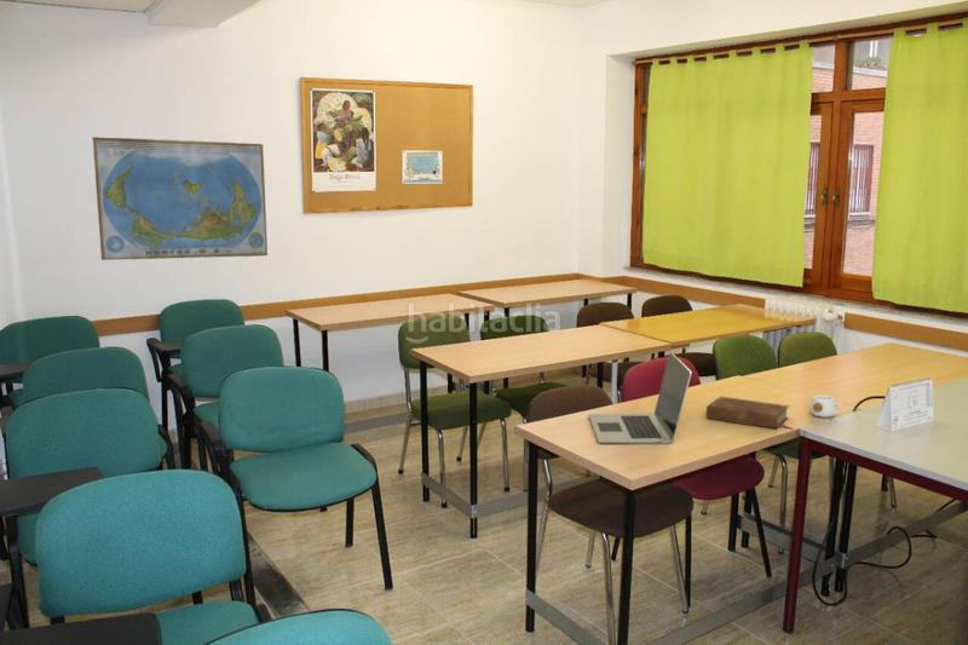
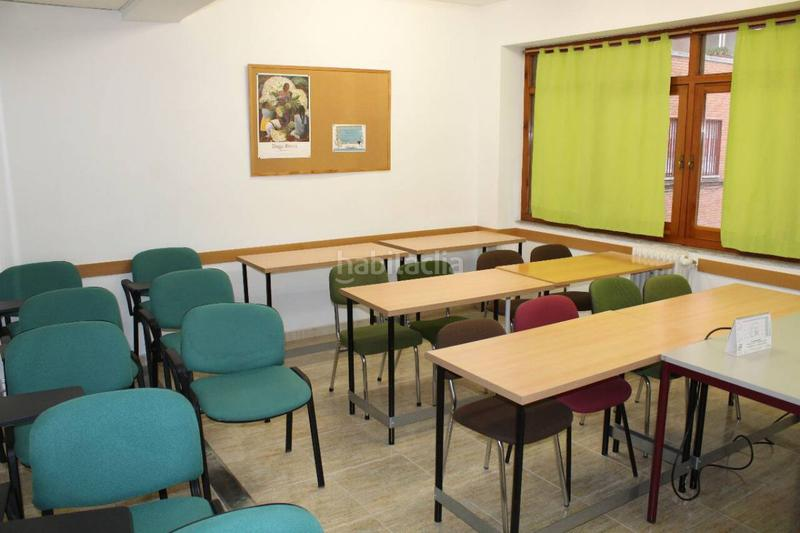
- laptop [588,351,693,445]
- book [705,396,794,431]
- mug [808,395,843,419]
- world map [92,136,269,261]
